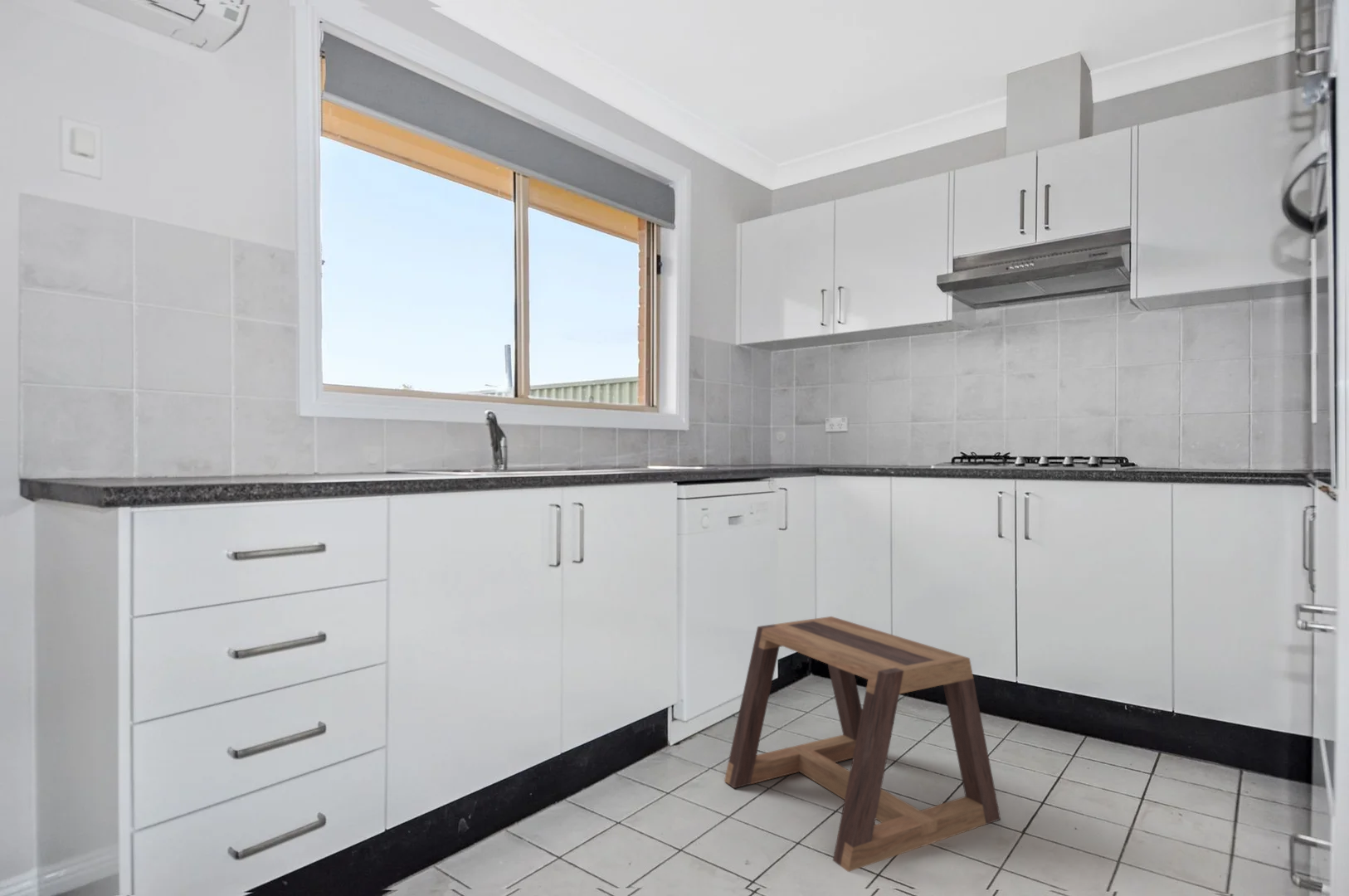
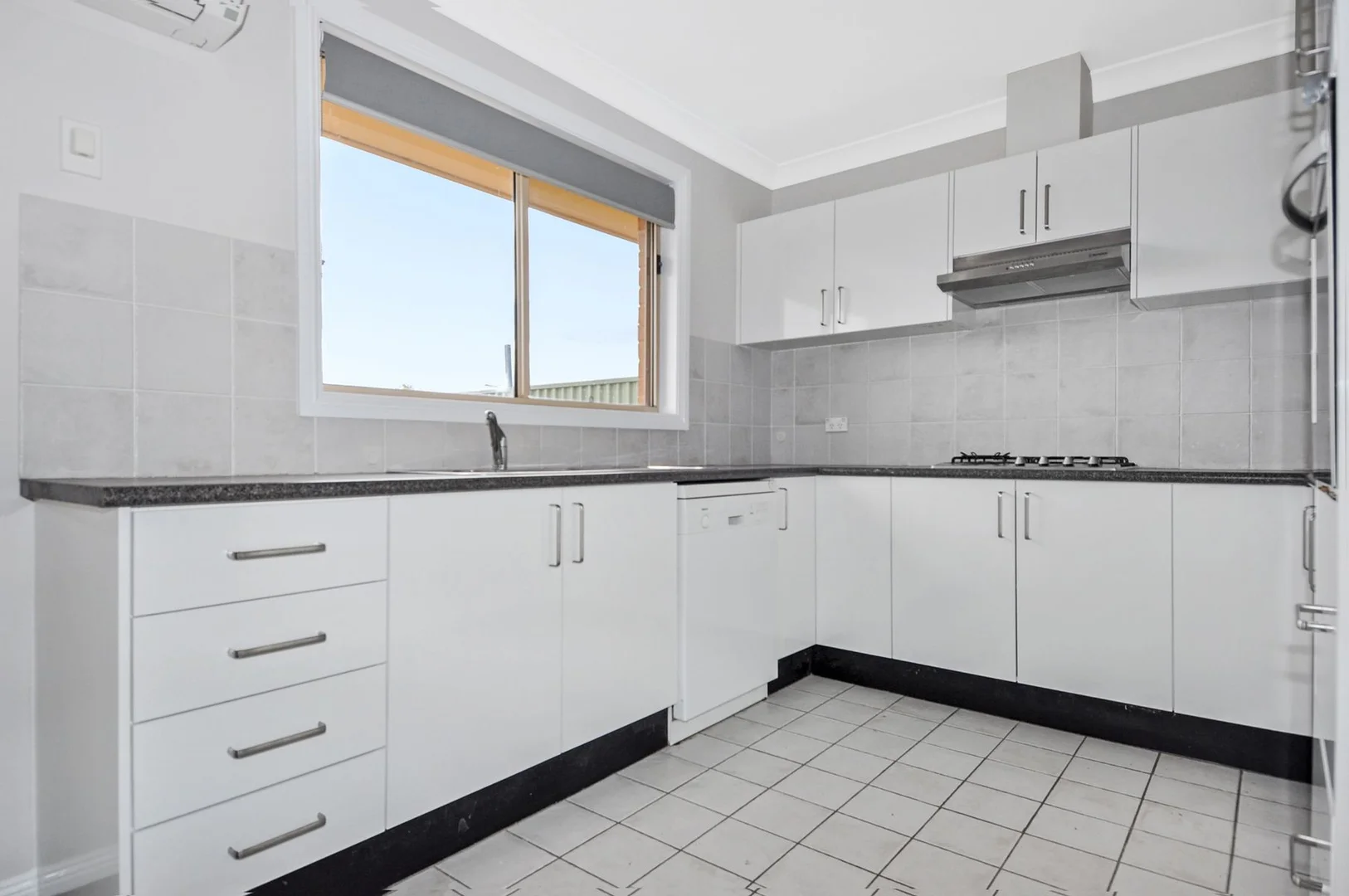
- stool [723,616,1001,873]
